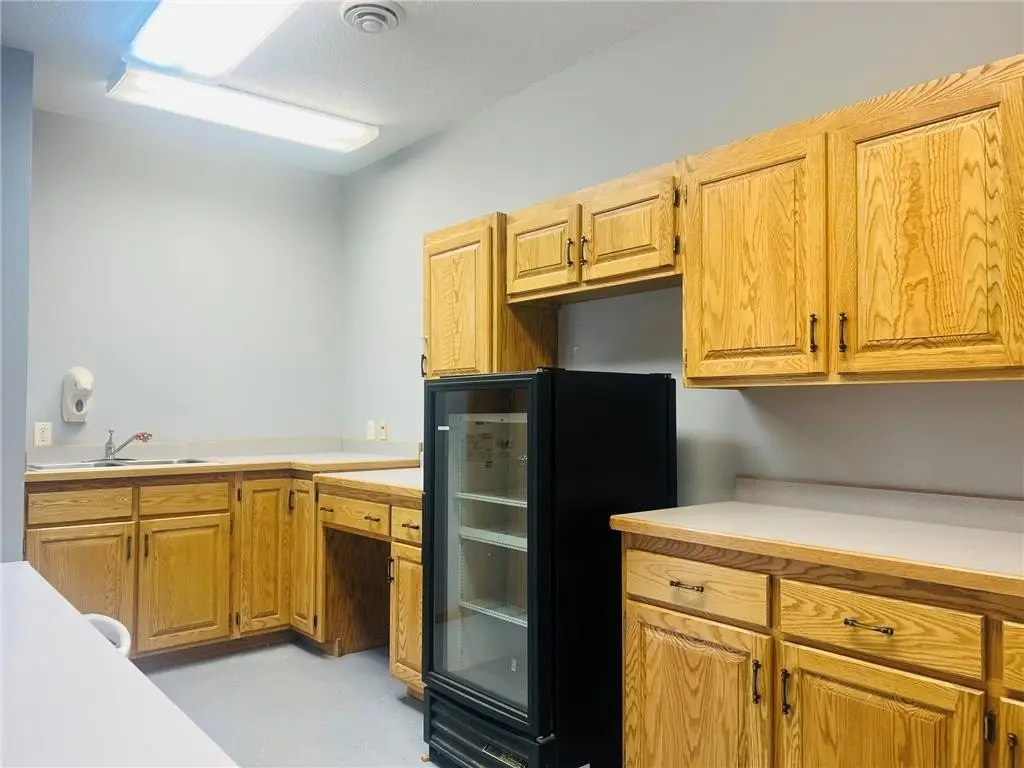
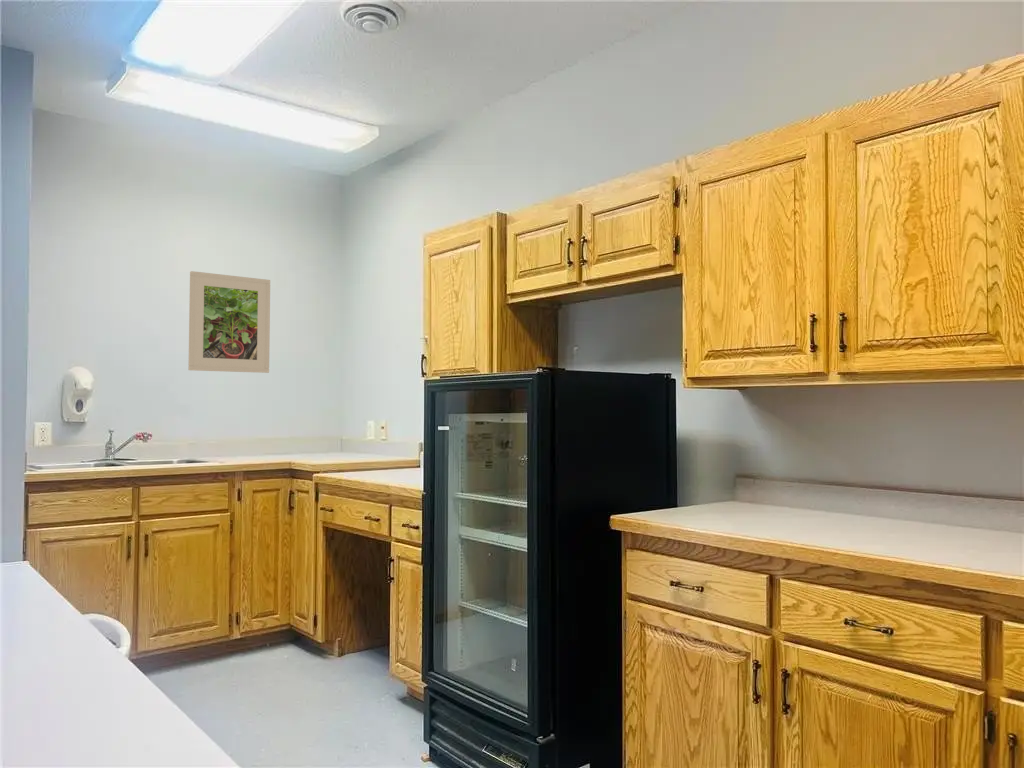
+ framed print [188,270,271,374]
